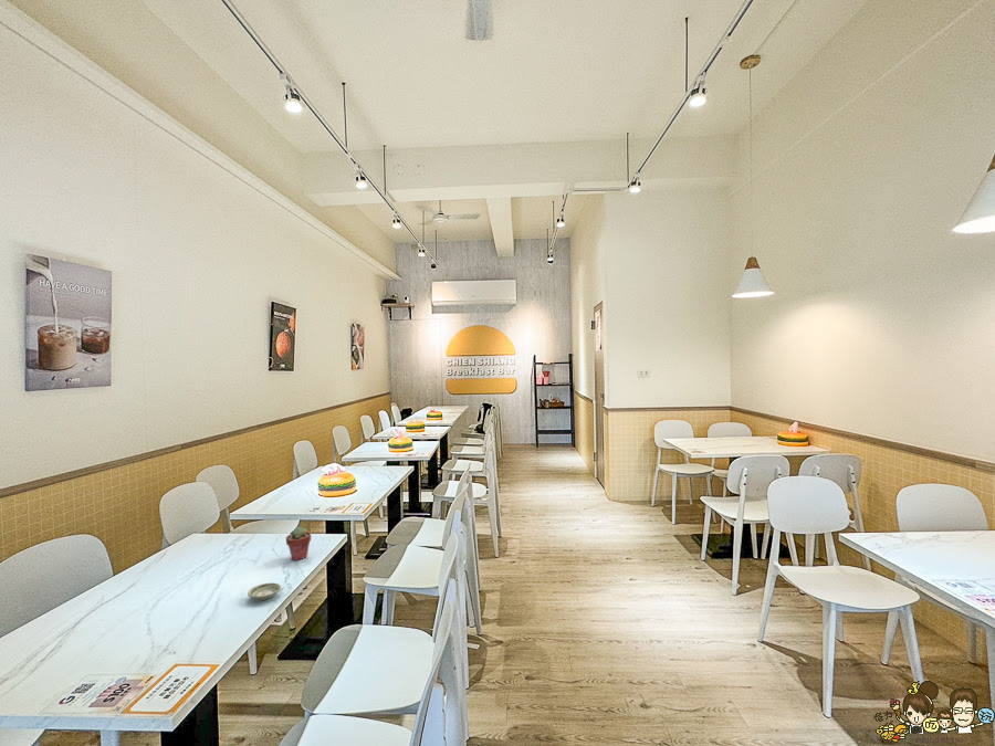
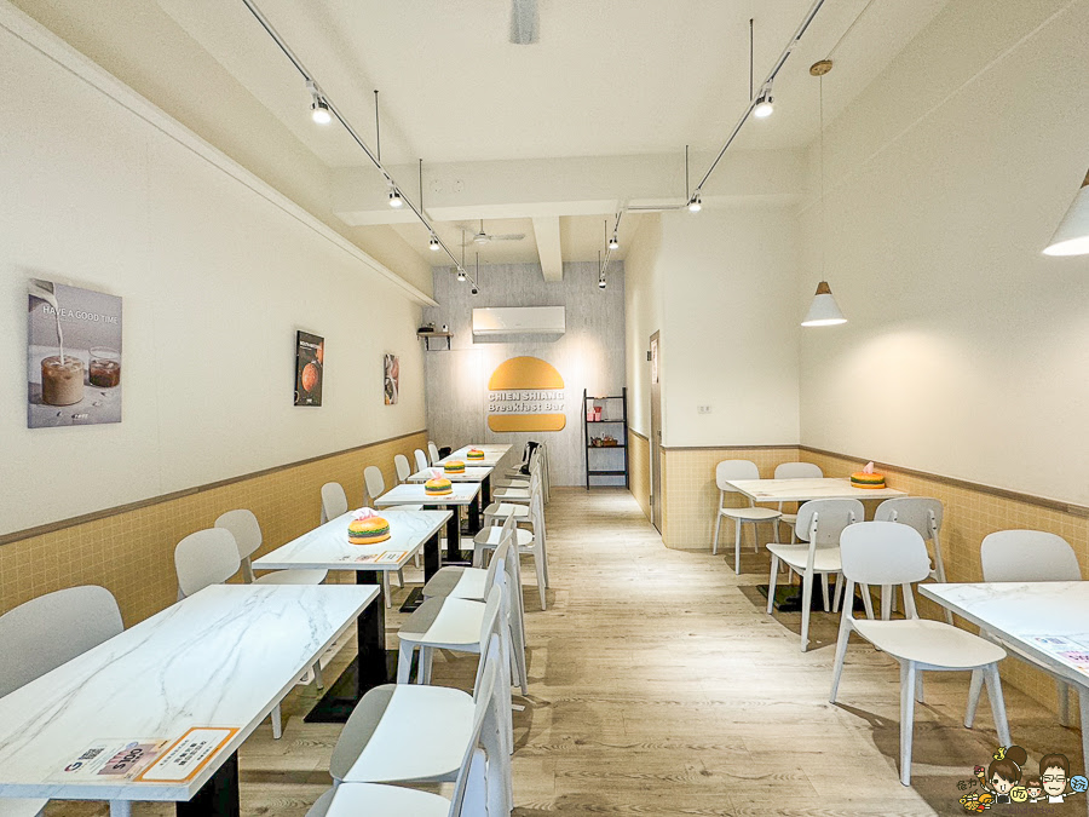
- saucer [247,581,282,601]
- potted succulent [285,526,312,561]
